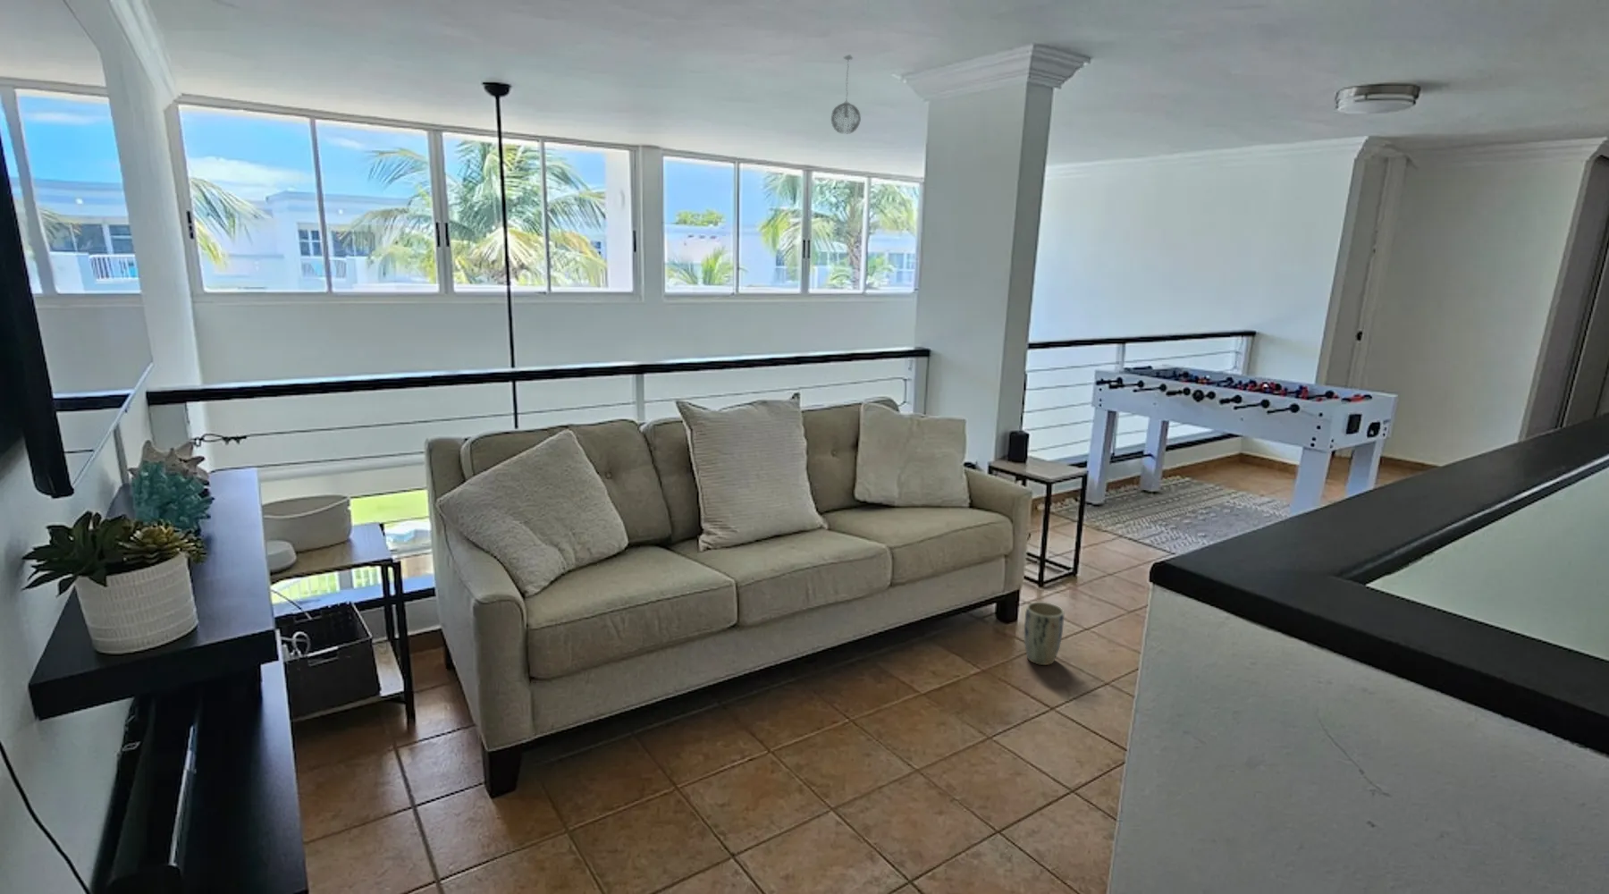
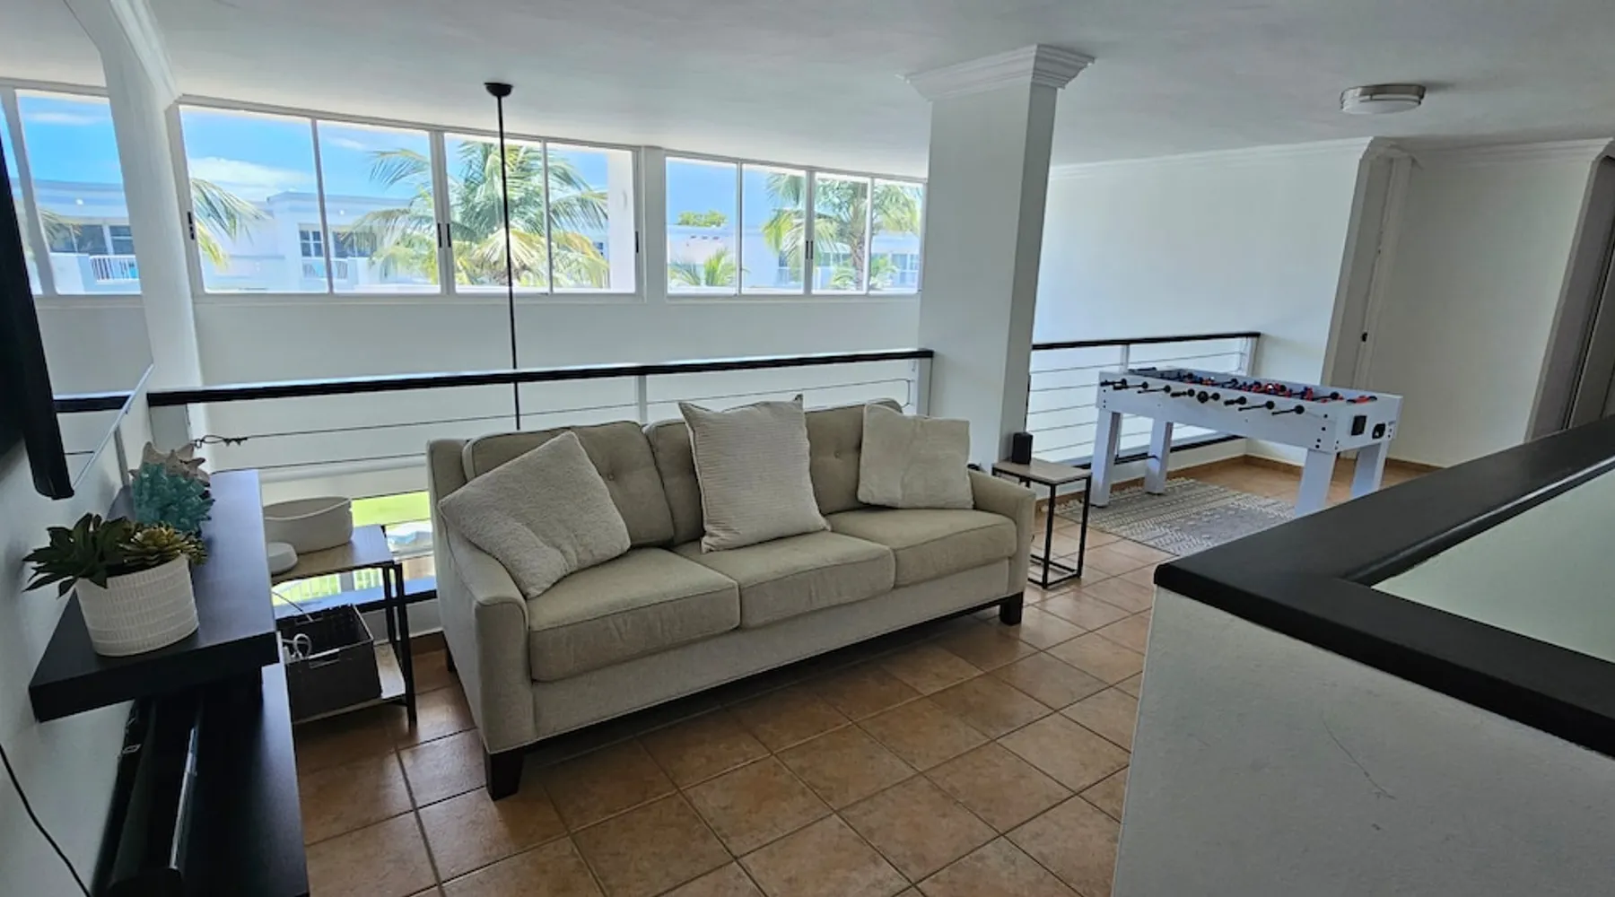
- plant pot [1024,601,1064,666]
- pendant light [831,54,862,135]
